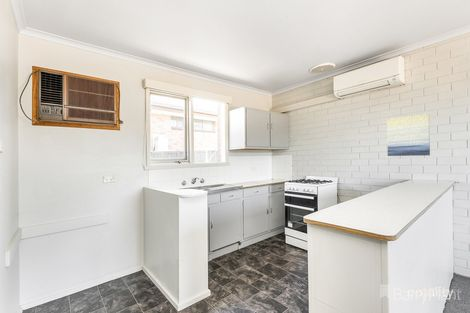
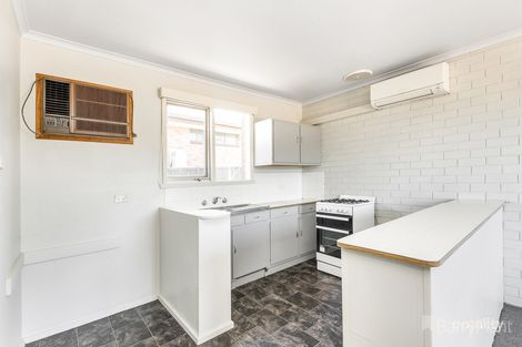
- wall art [386,113,431,157]
